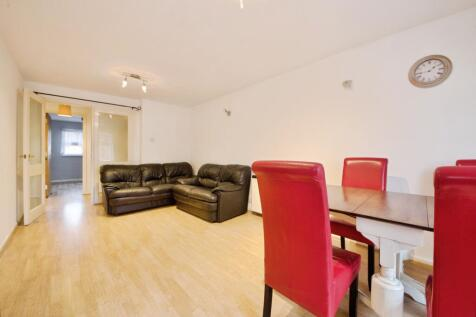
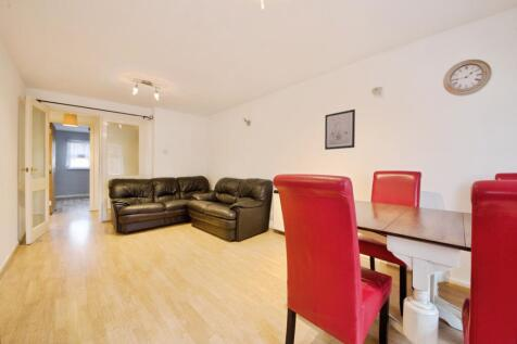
+ wall art [324,109,356,151]
